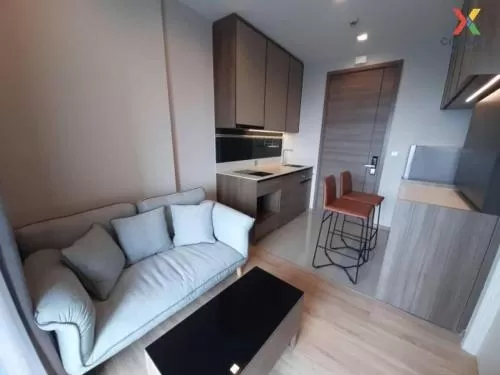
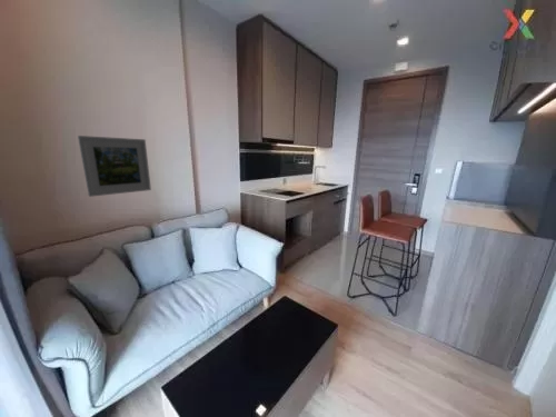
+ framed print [77,135,152,198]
